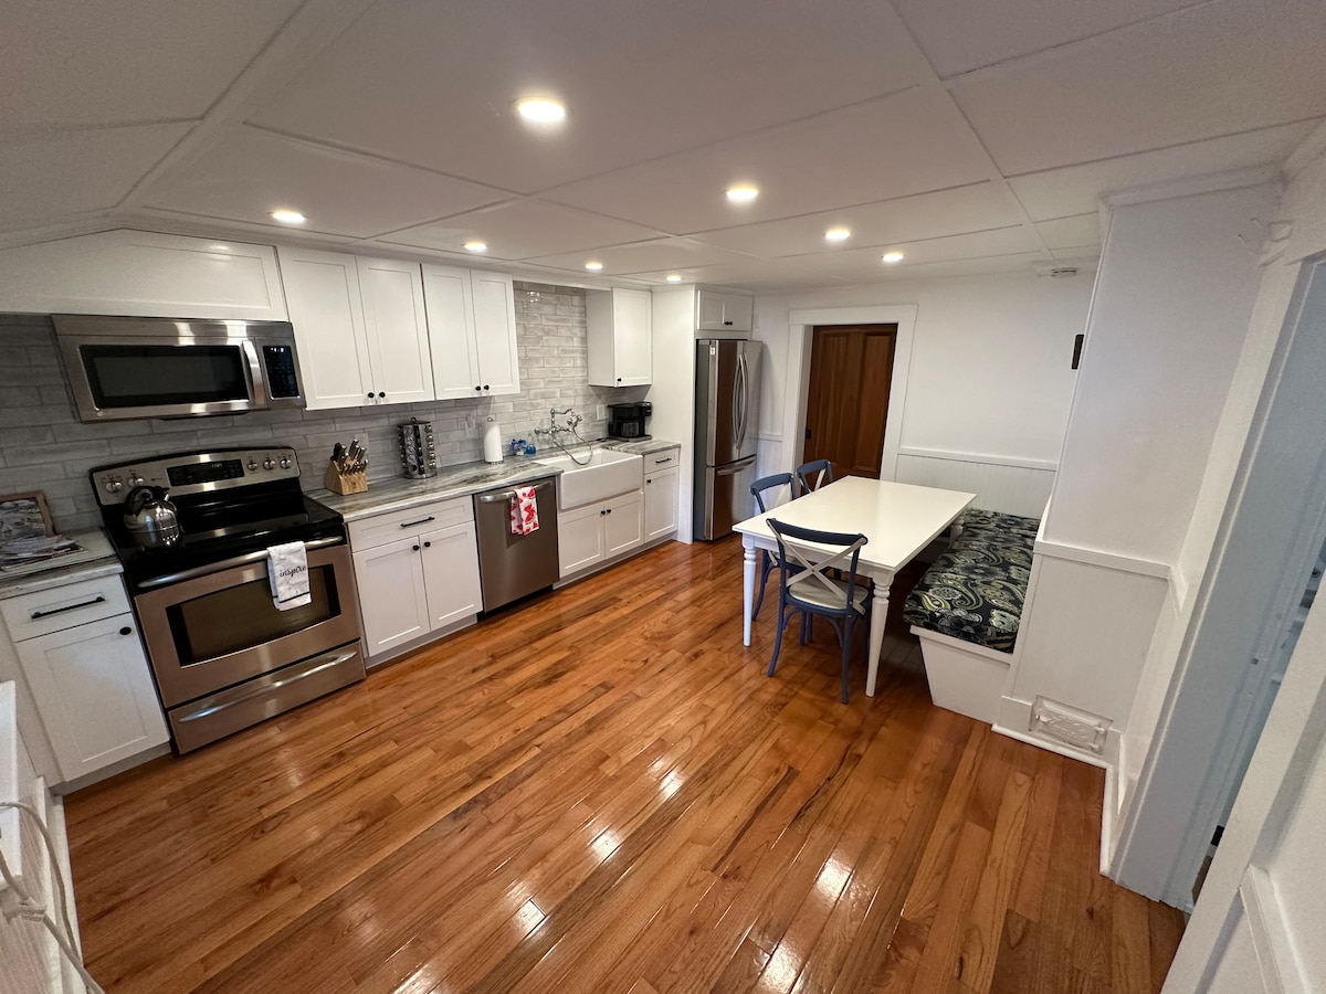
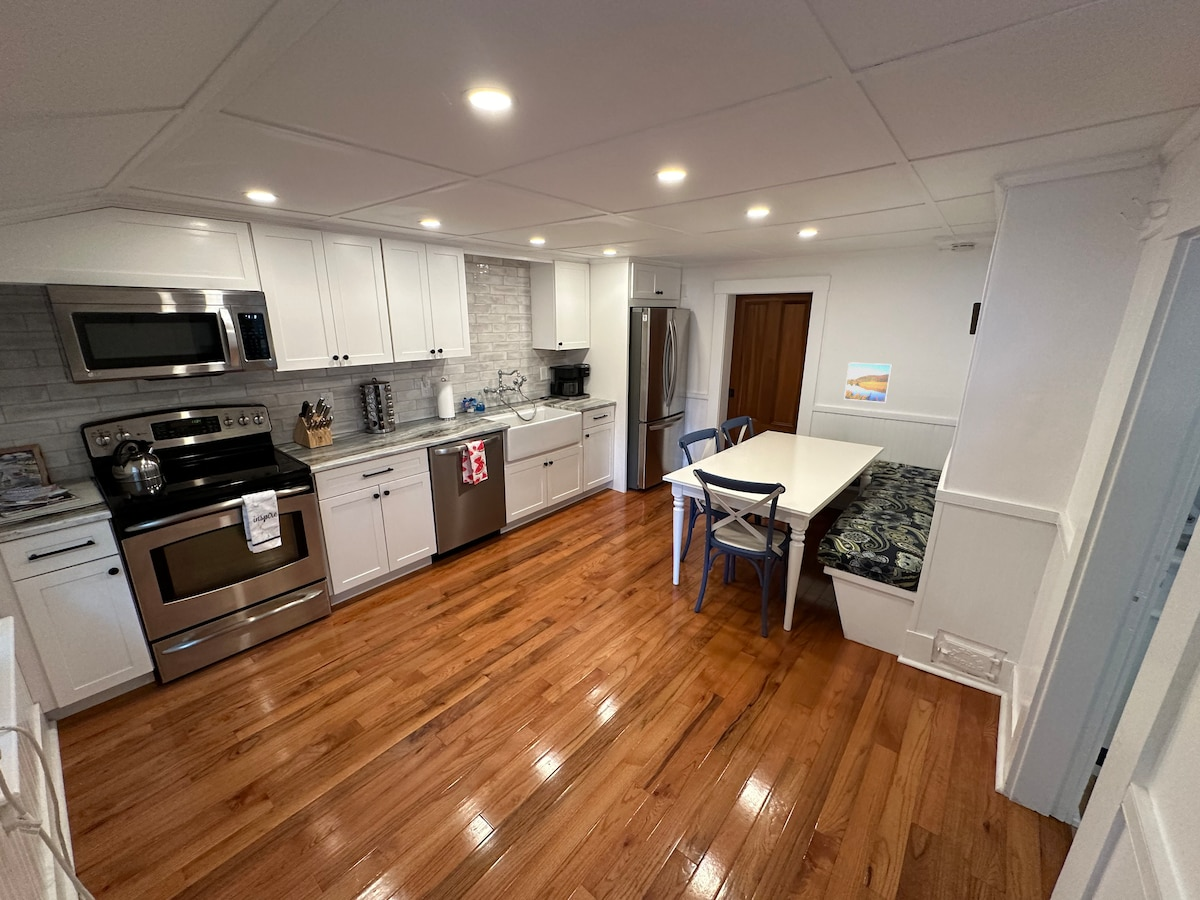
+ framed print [843,361,893,404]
